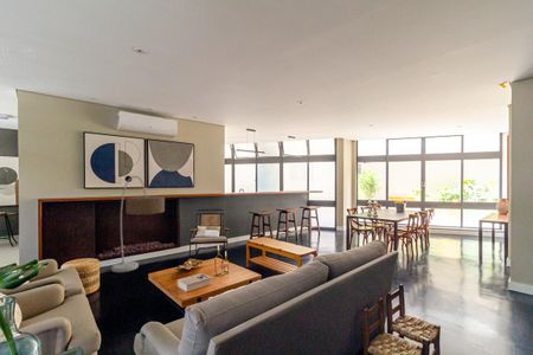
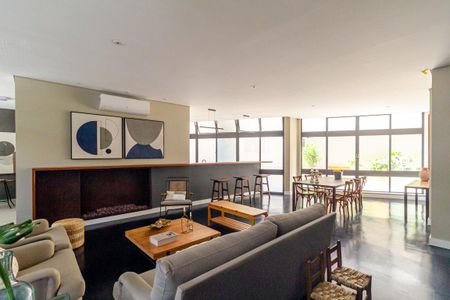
- floor lamp [110,175,166,273]
